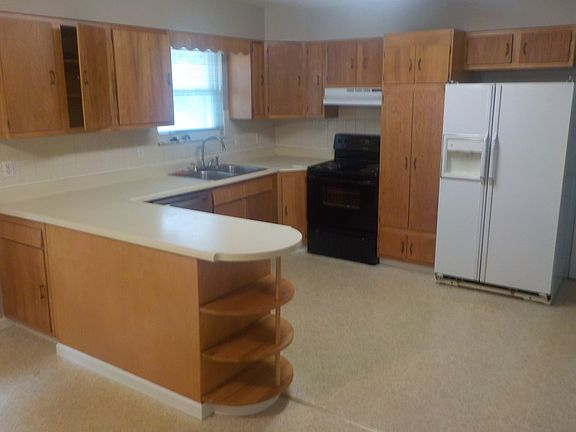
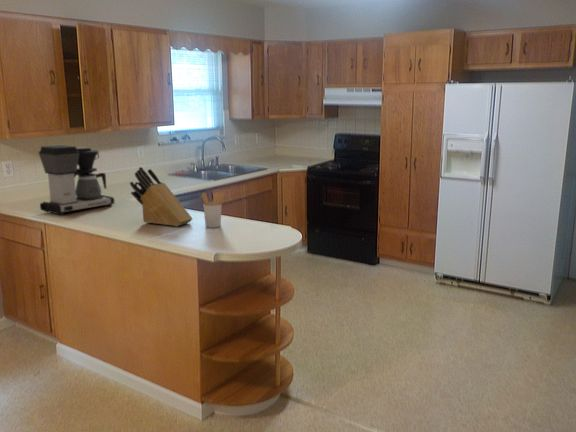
+ utensil holder [200,191,226,229]
+ knife block [129,166,193,227]
+ coffee maker [38,144,115,216]
